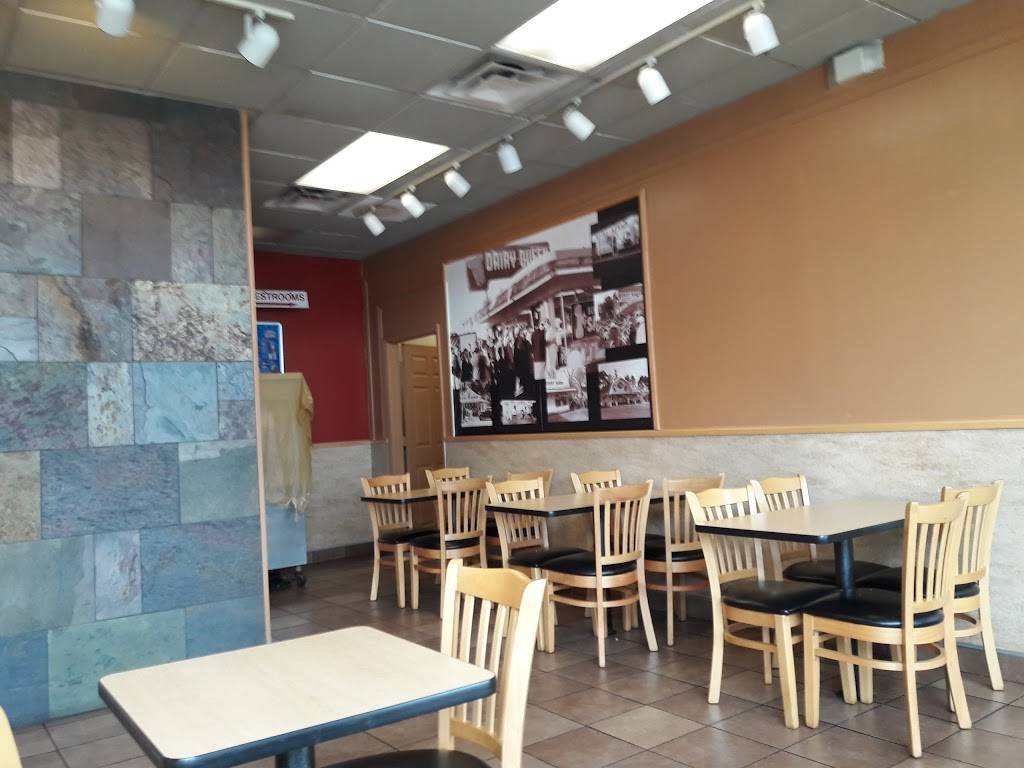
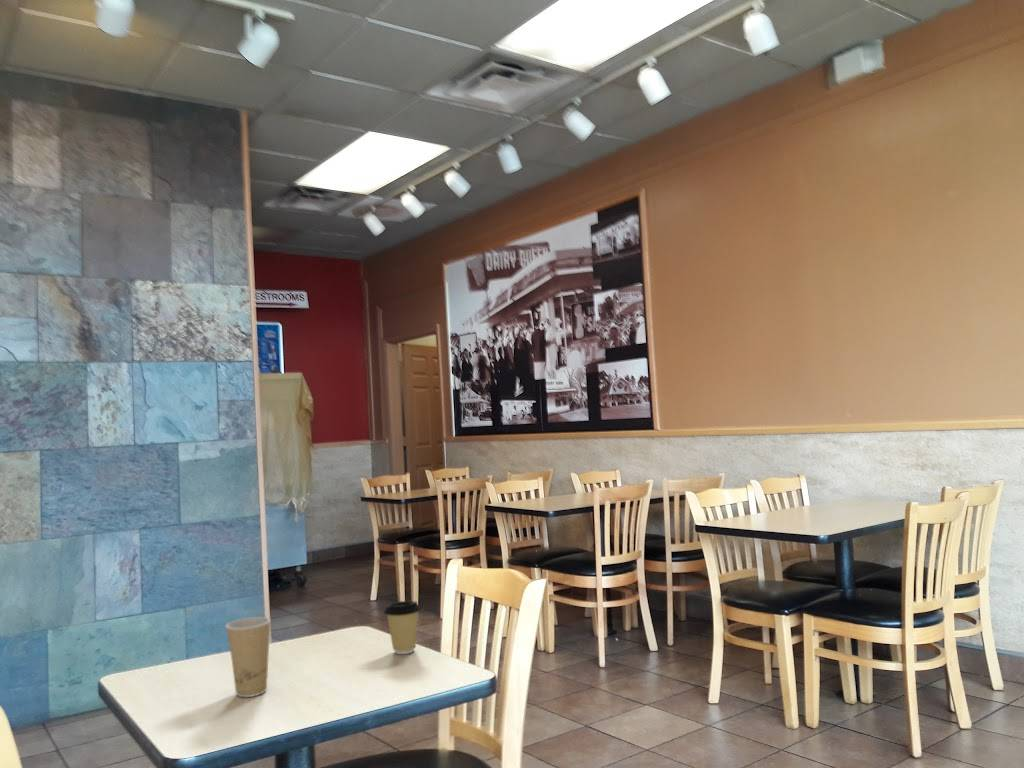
+ coffee cup [383,600,421,655]
+ paper cup [225,616,272,698]
